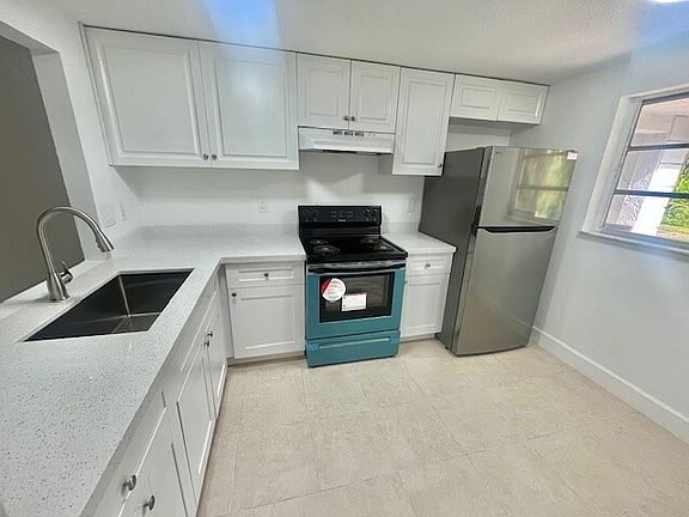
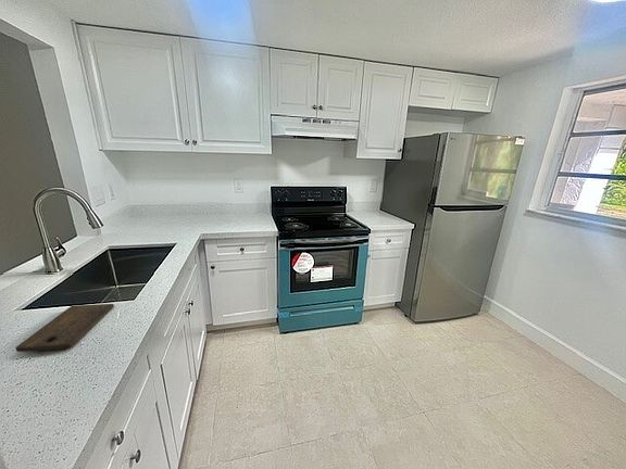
+ cutting board [15,303,115,353]
